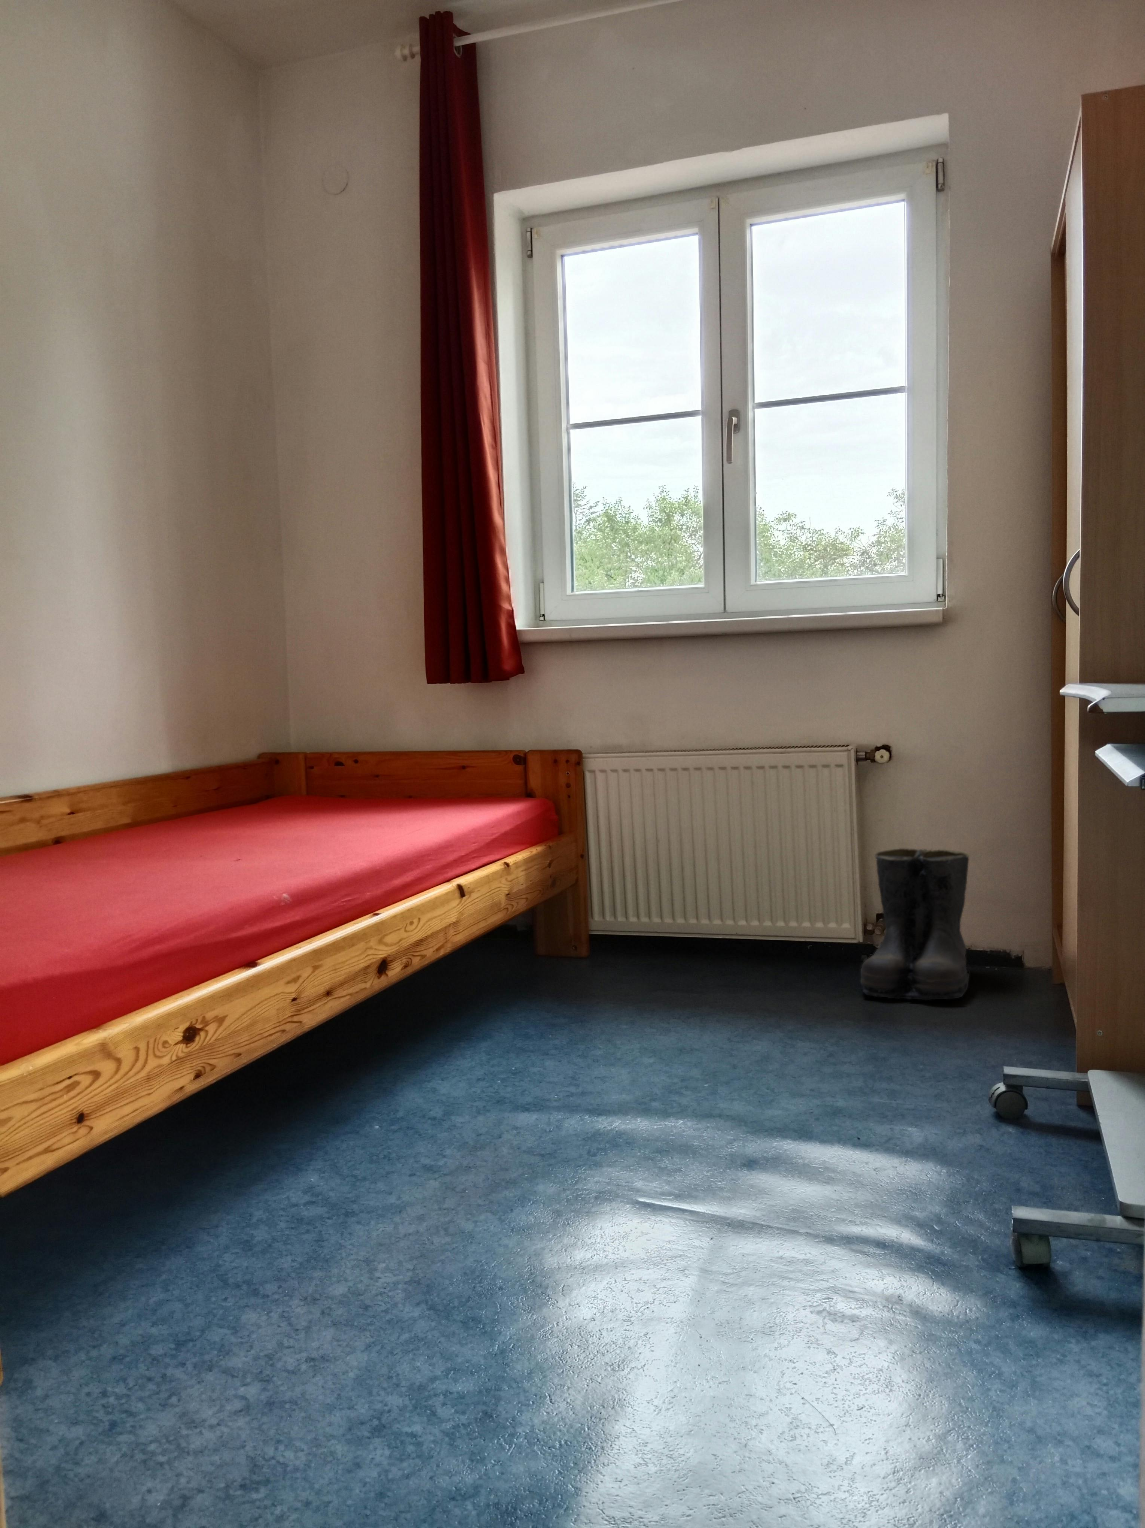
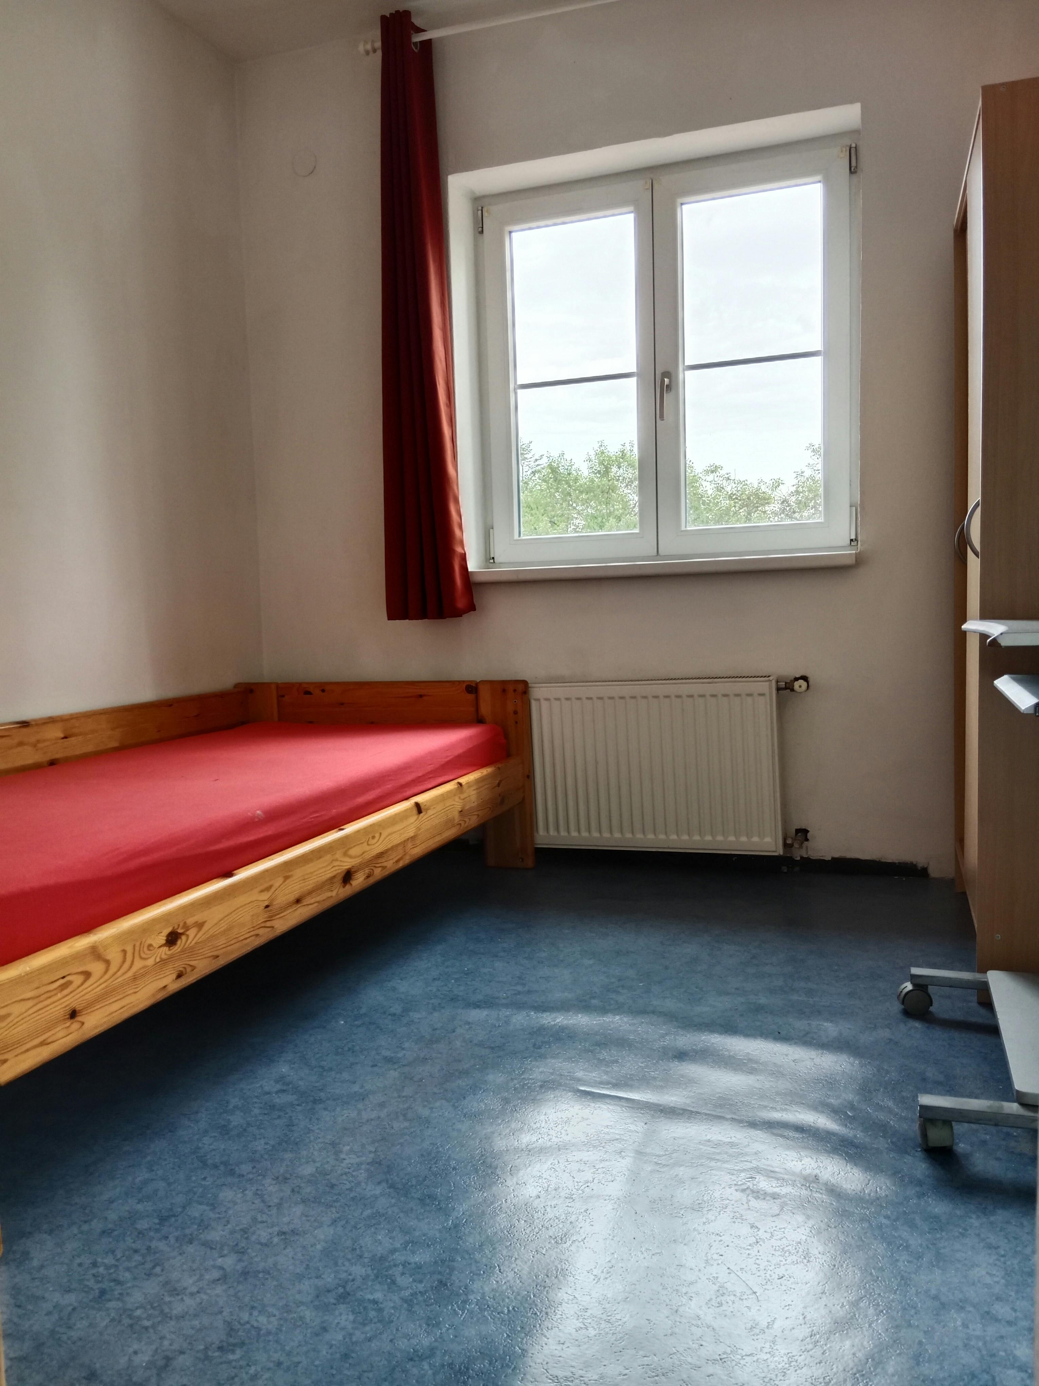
- boots [860,847,971,1000]
